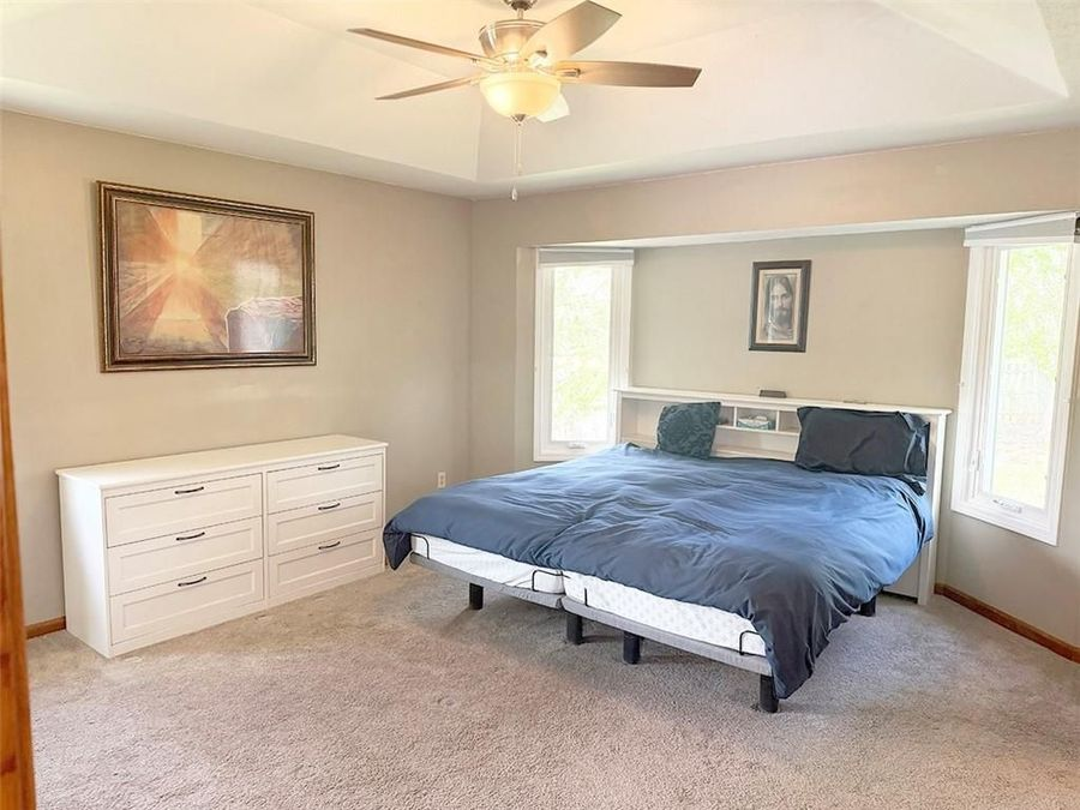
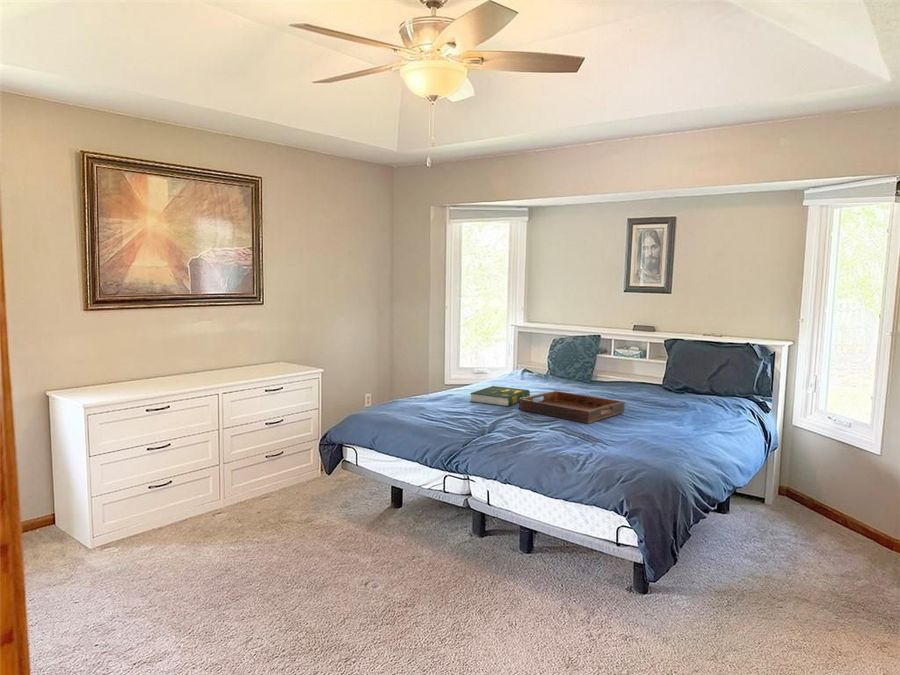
+ serving tray [518,390,626,425]
+ book [469,385,531,407]
